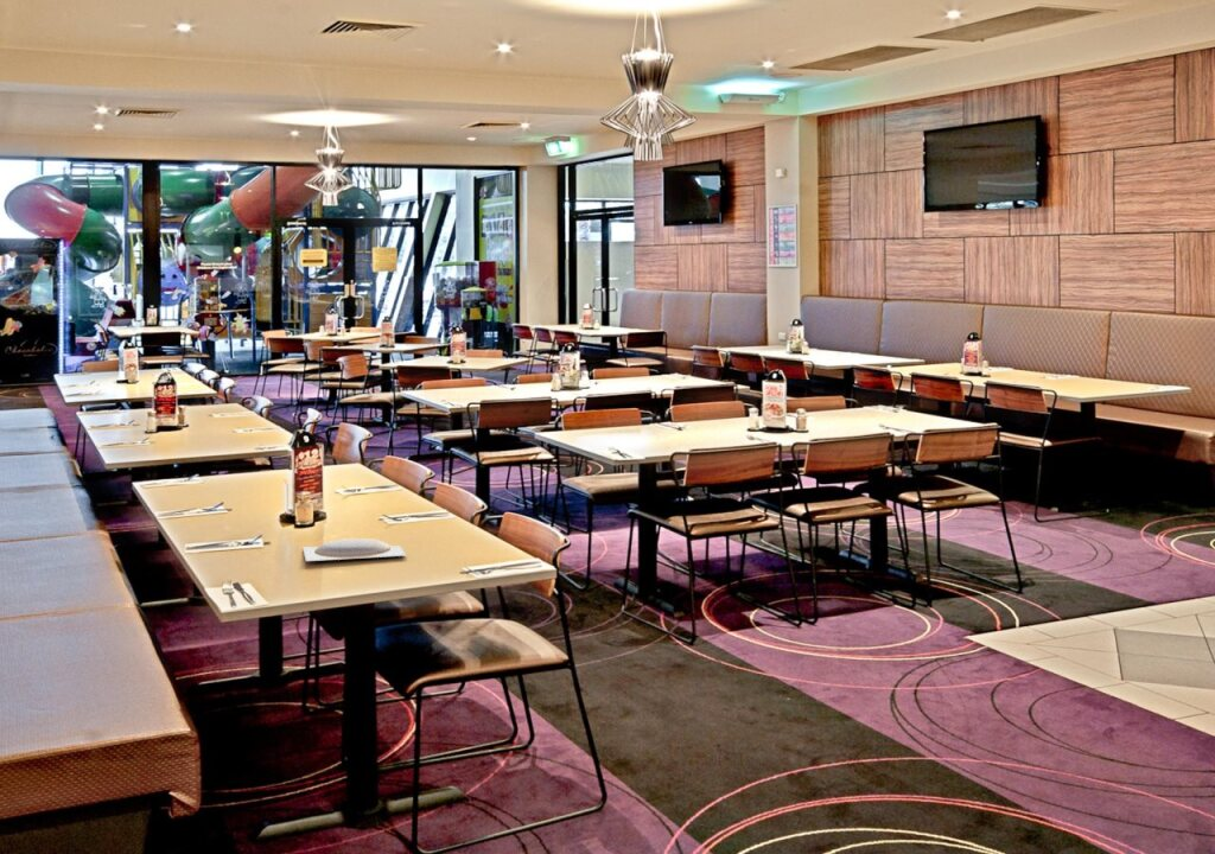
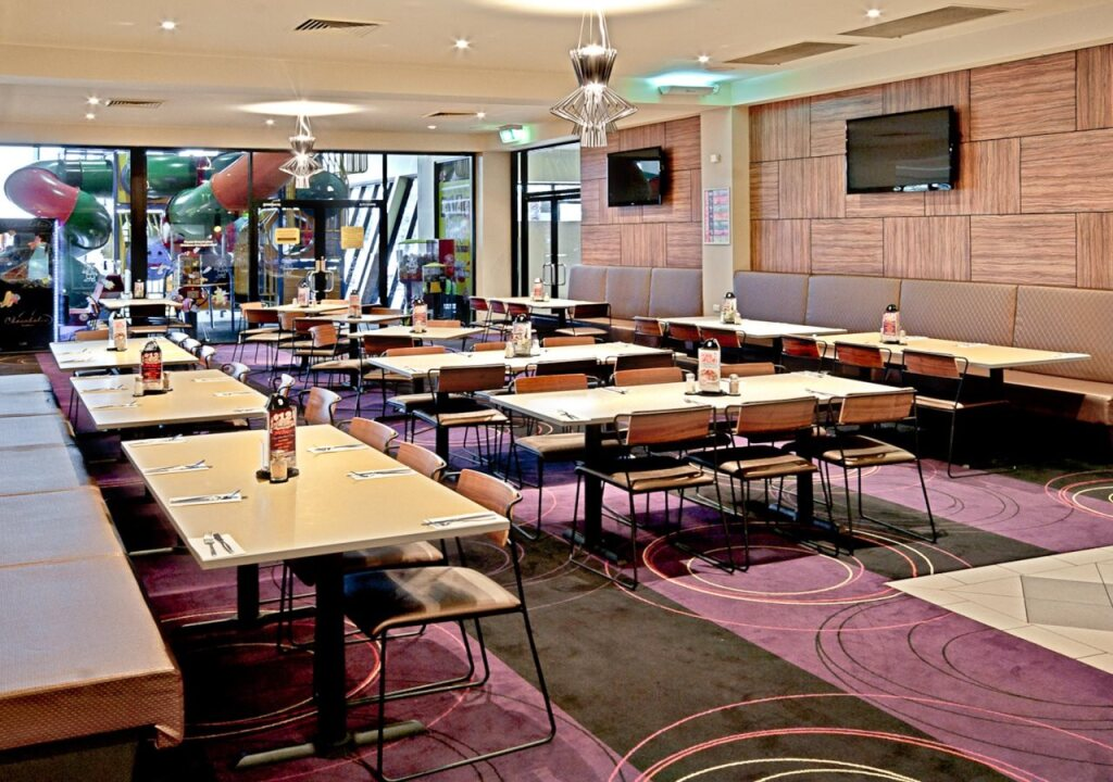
- plate [301,537,407,562]
